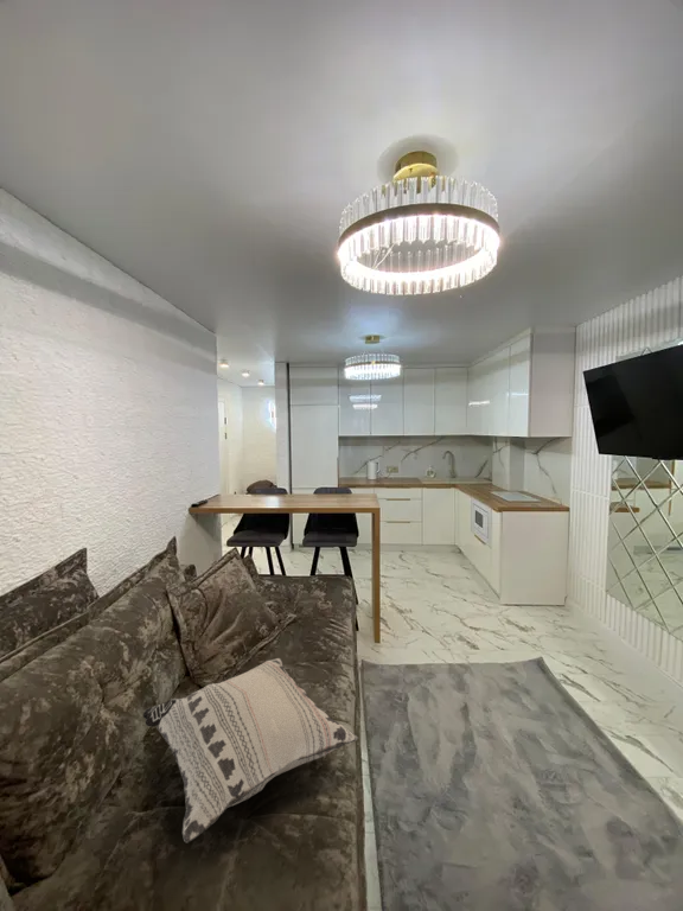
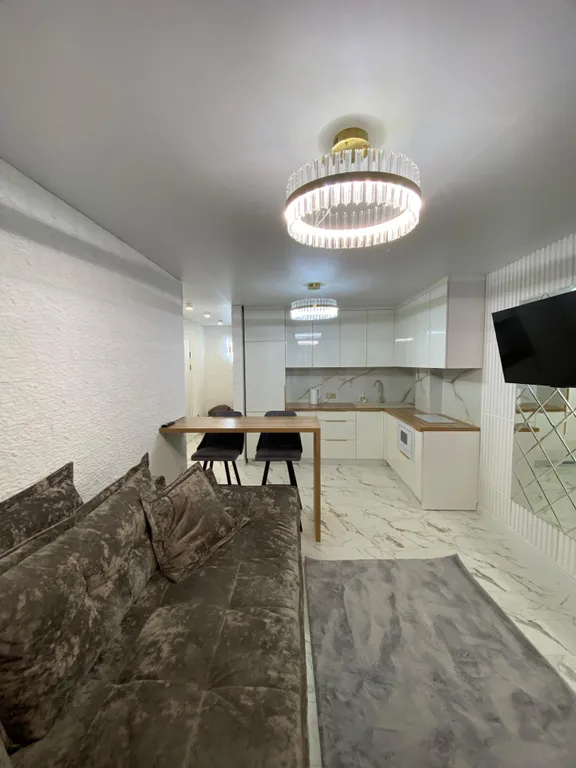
- decorative pillow [142,657,359,843]
